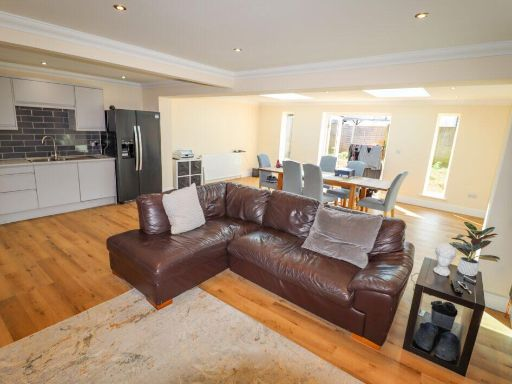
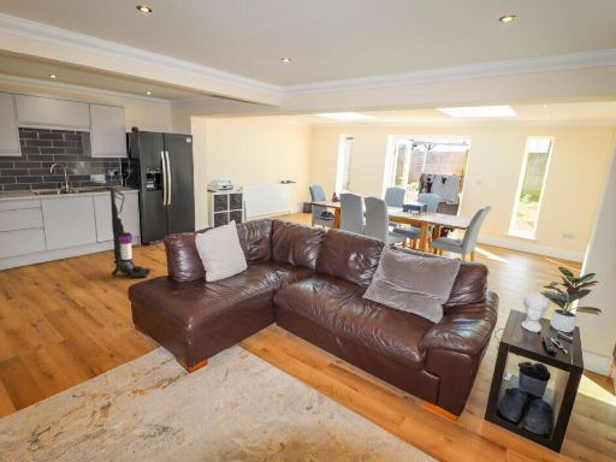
+ vacuum cleaner [109,189,152,279]
